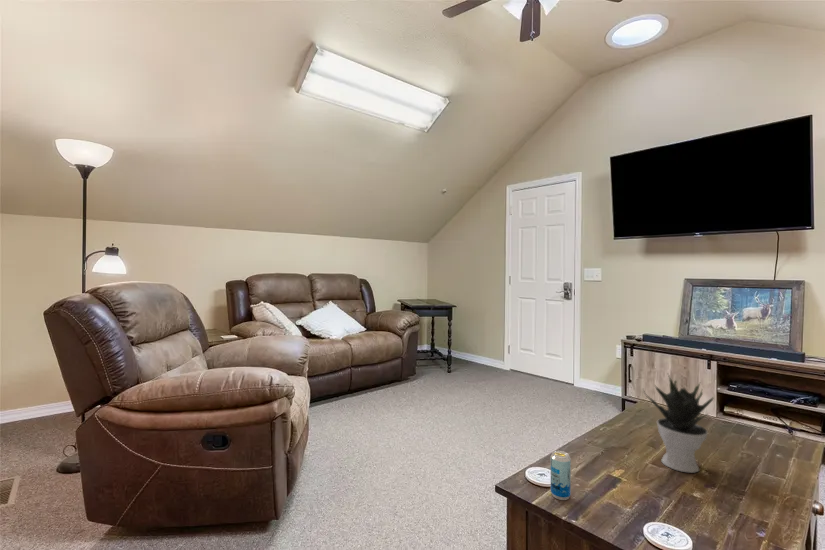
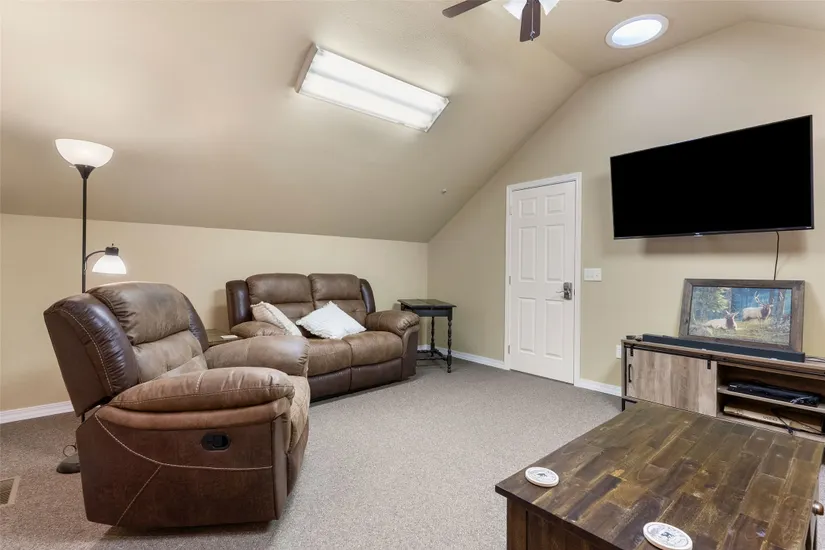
- potted plant [642,373,715,474]
- beverage can [550,450,572,501]
